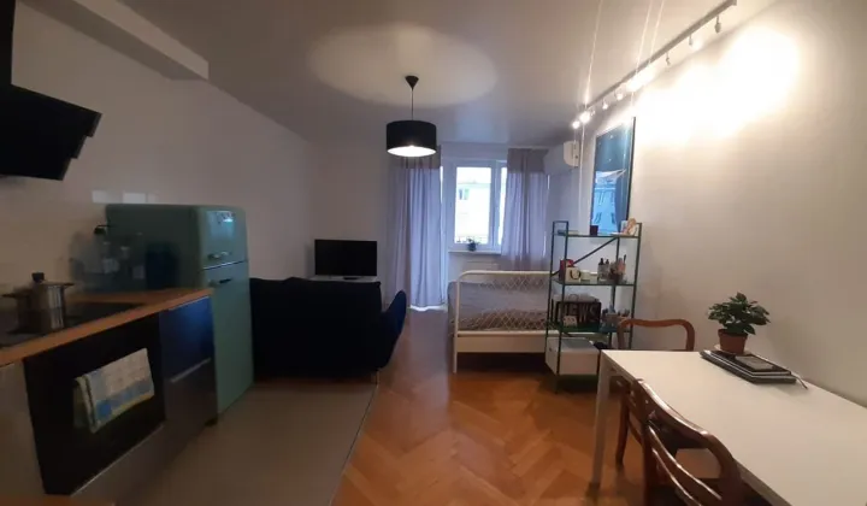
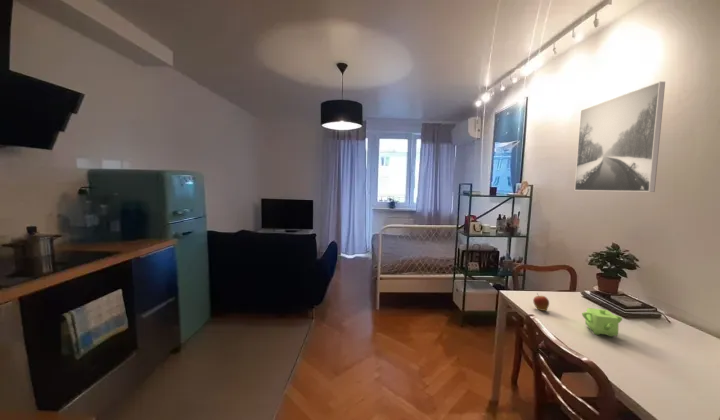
+ fruit [532,293,550,312]
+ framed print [574,81,666,193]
+ teapot [581,307,623,338]
